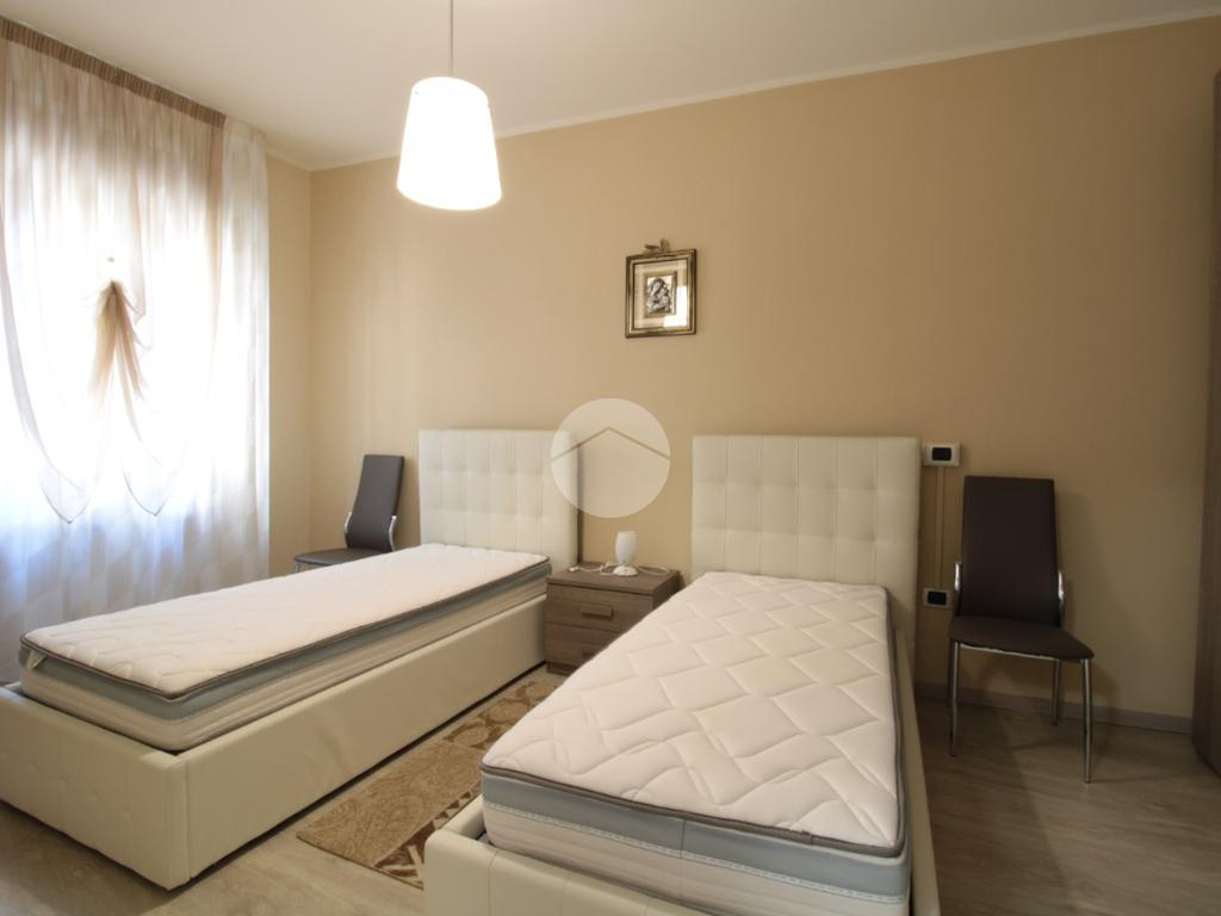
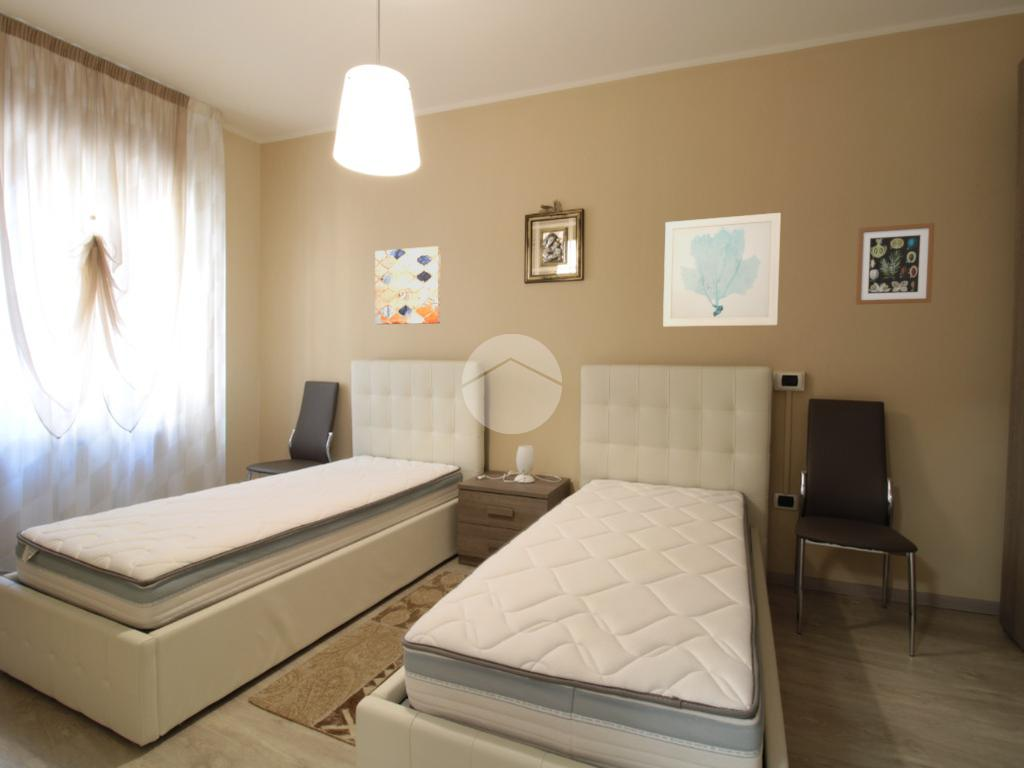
+ wall art [855,222,936,306]
+ wall art [662,212,782,327]
+ wall art [374,245,442,325]
